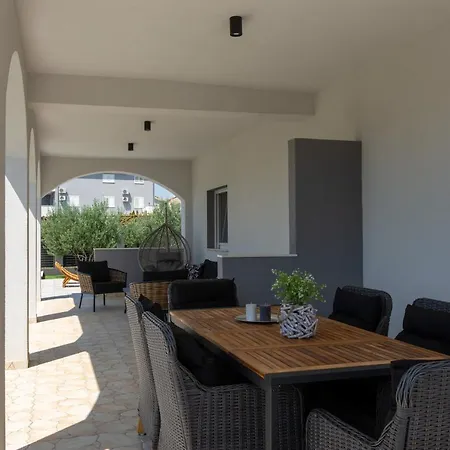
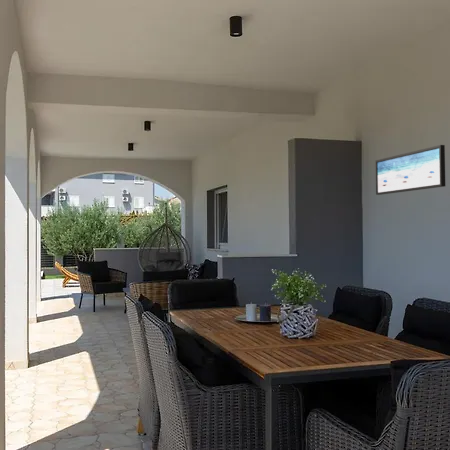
+ wall art [375,144,446,196]
